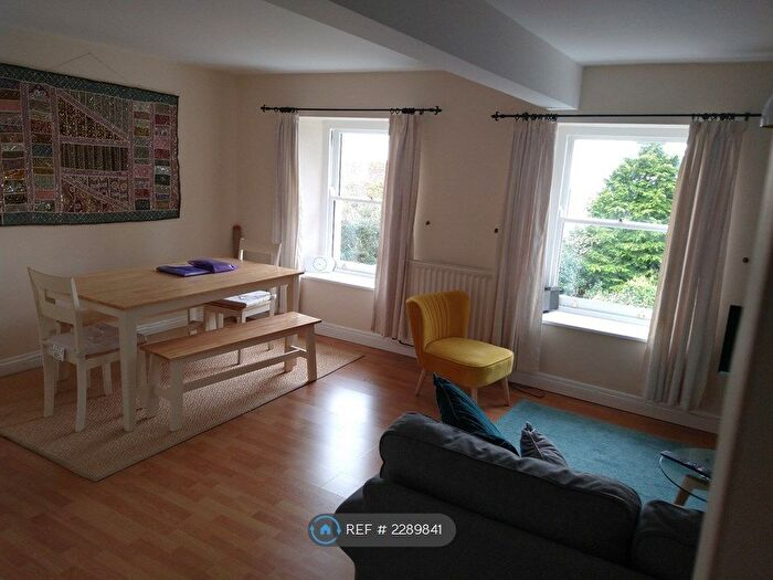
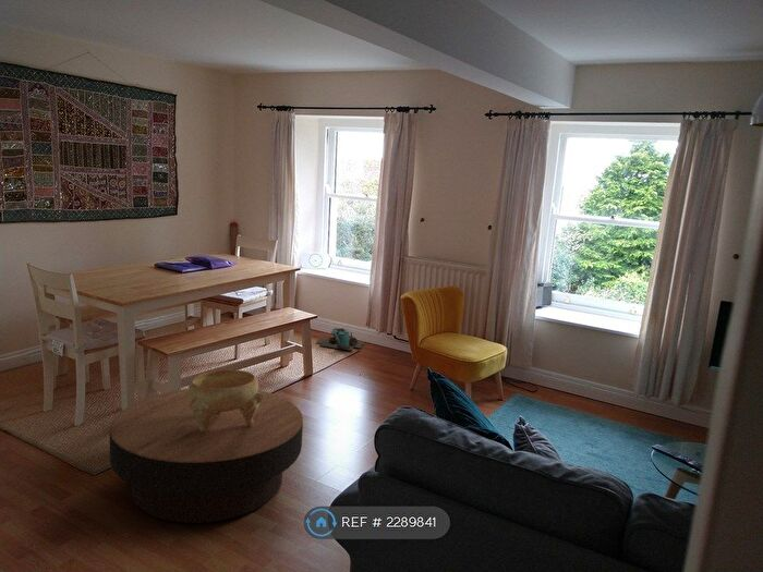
+ coffee table [109,388,304,524]
+ watering can [315,327,366,352]
+ decorative bowl [187,369,263,433]
